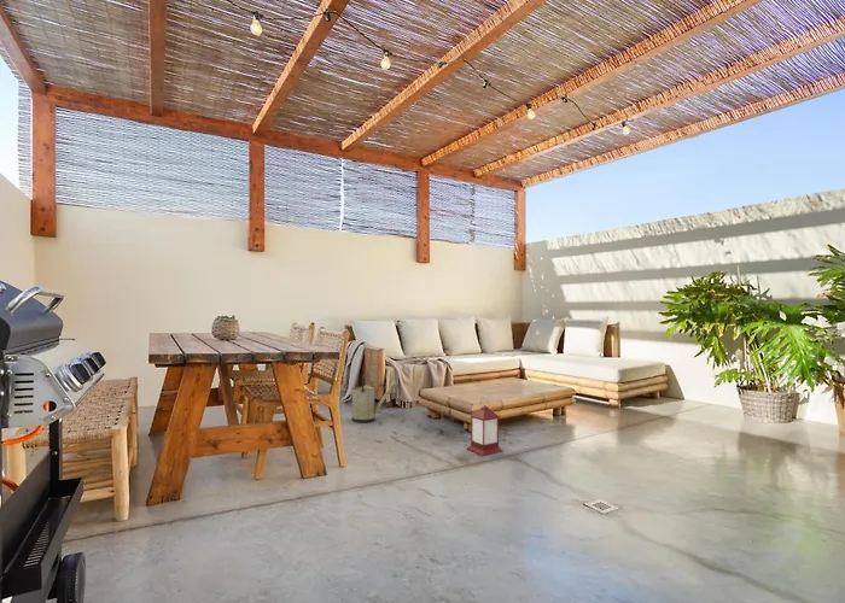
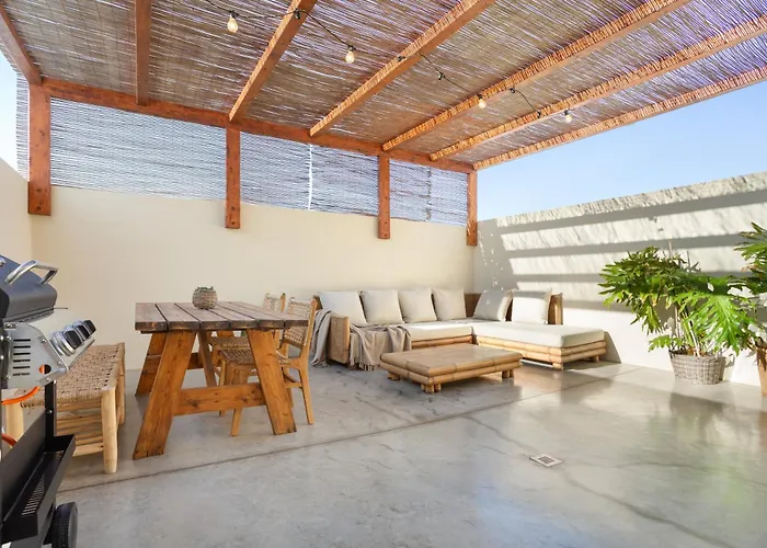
- lantern [466,399,503,457]
- watering can [346,374,401,425]
